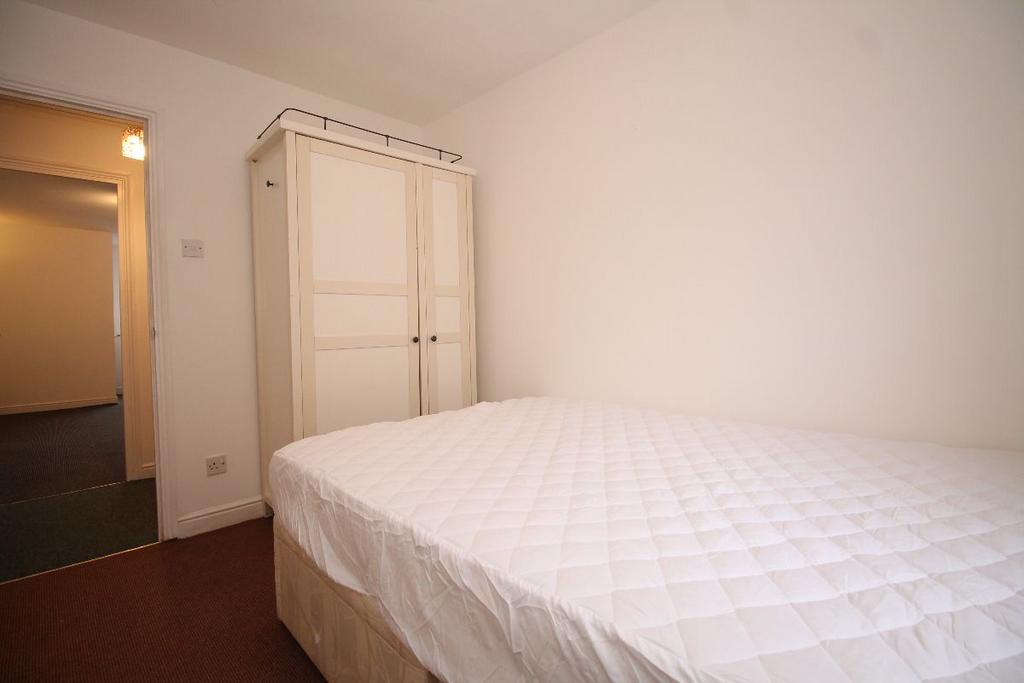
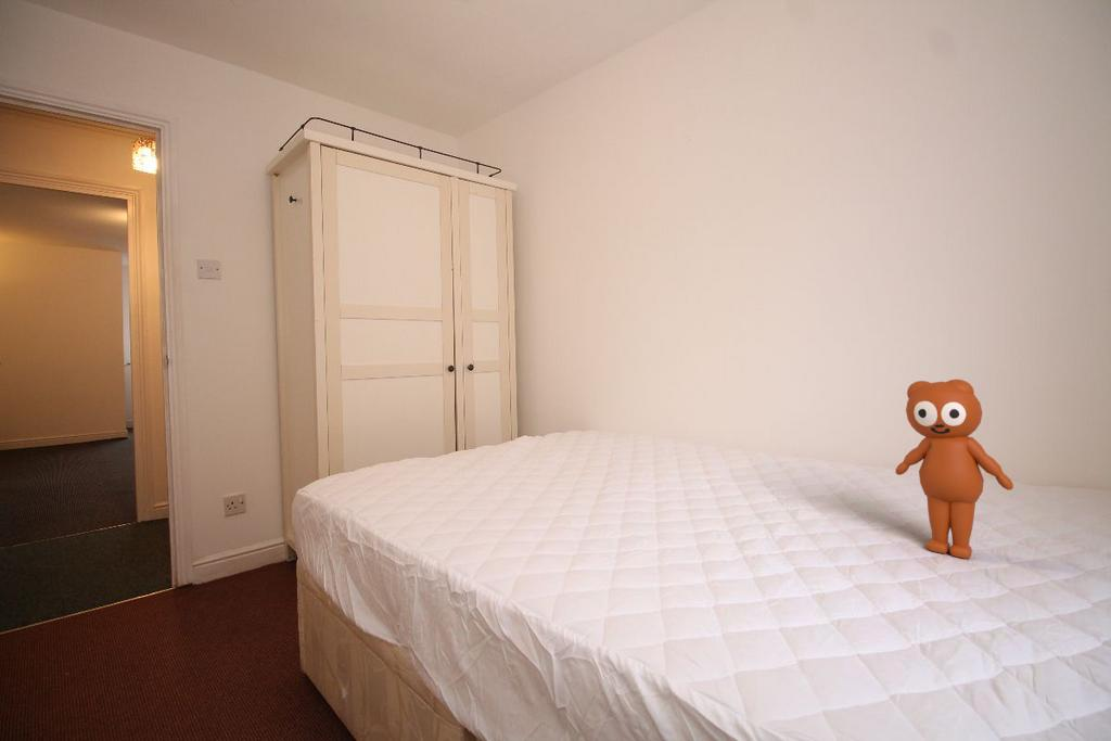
+ teddy bear [894,379,1014,560]
